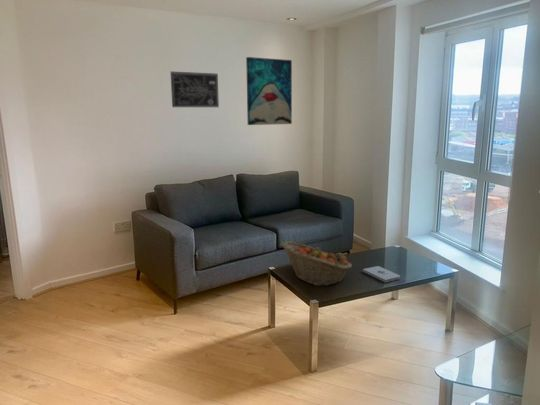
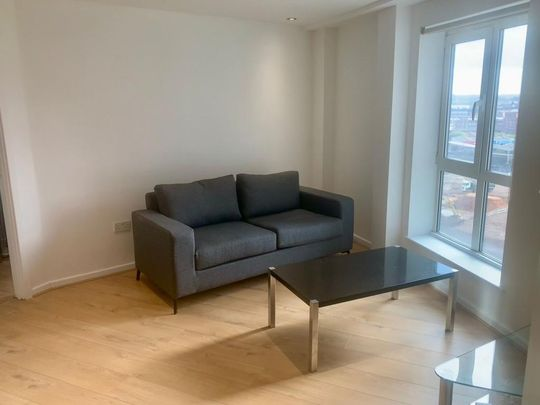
- fruit basket [280,241,353,287]
- wall art [170,71,220,108]
- notepad [362,265,401,283]
- wall art [245,56,293,126]
